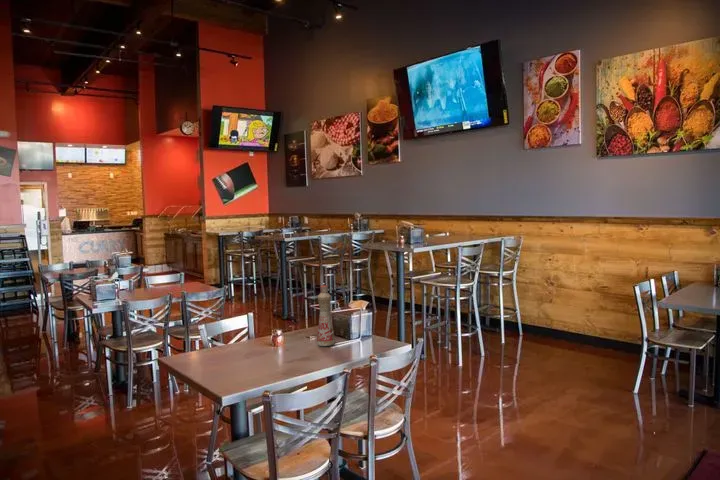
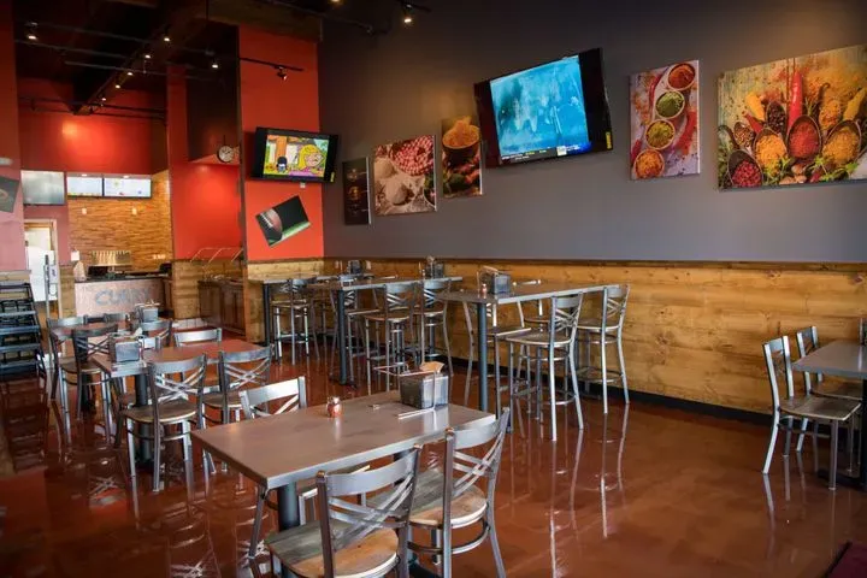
- bottle [316,284,336,347]
